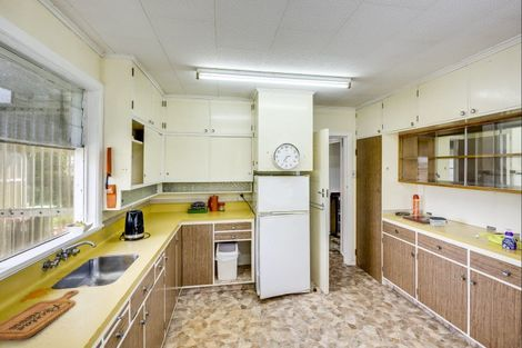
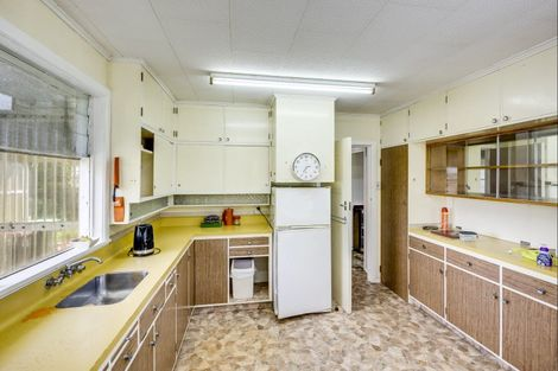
- cutting board [0,289,79,341]
